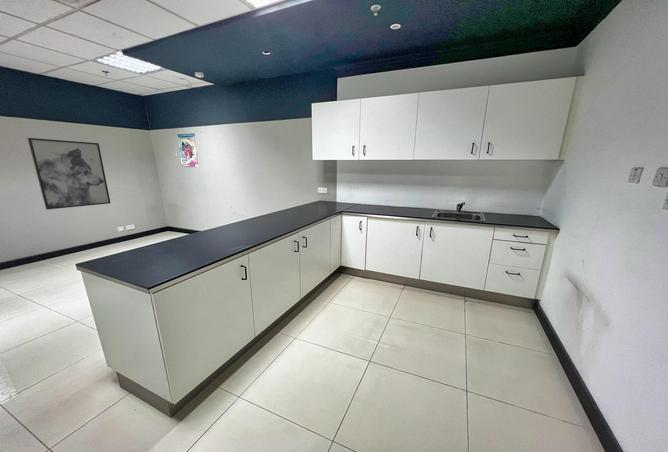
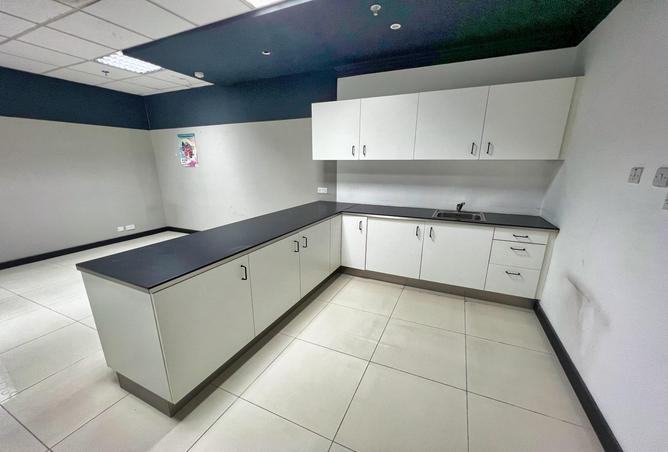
- wall art [27,137,112,210]
